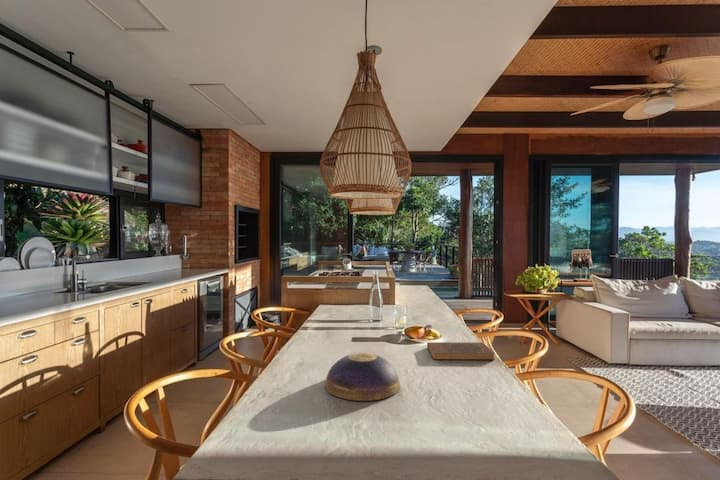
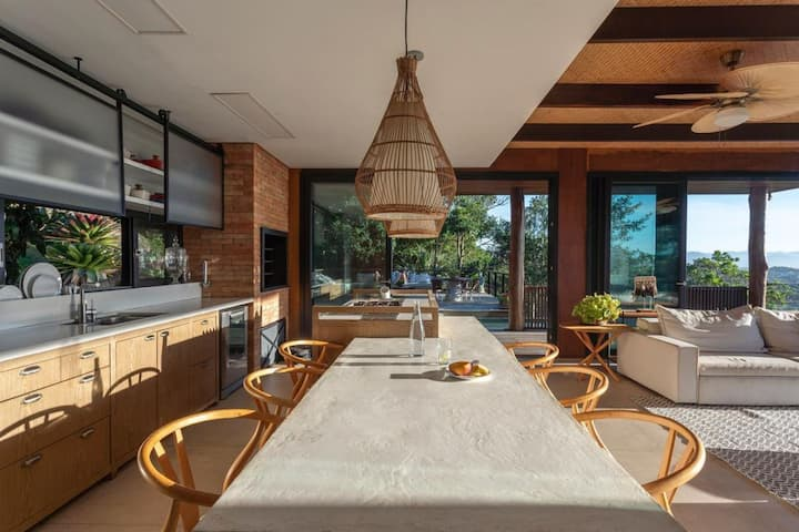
- book [426,341,496,361]
- decorative bowl [324,351,401,402]
